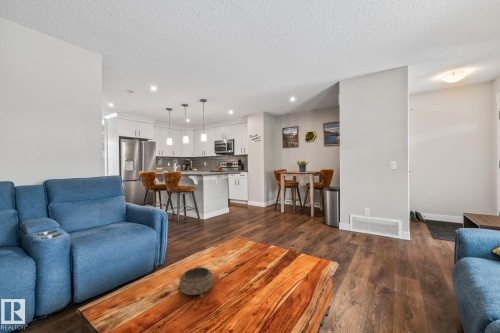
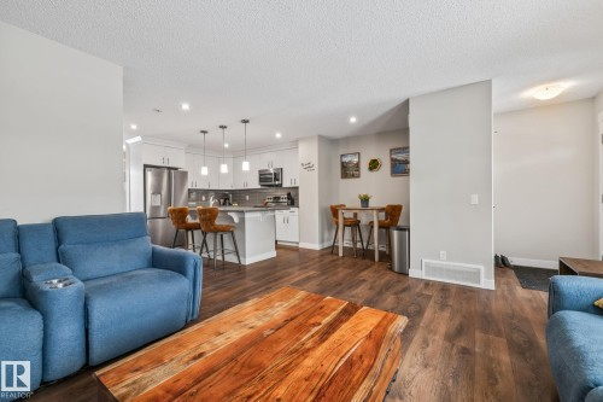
- decorative bowl [177,266,214,299]
